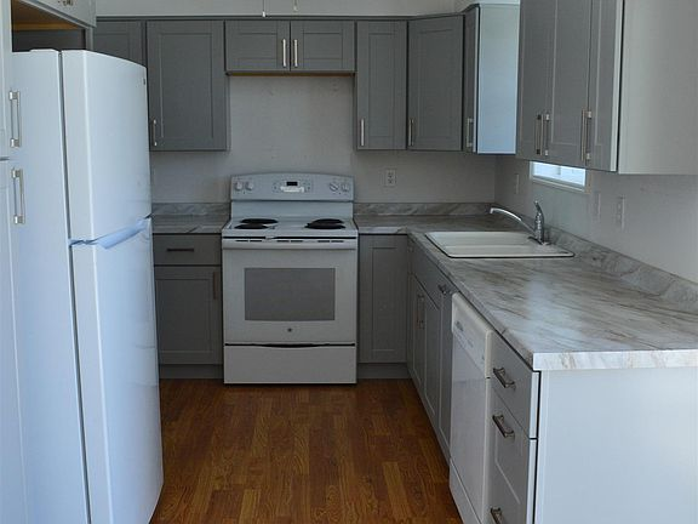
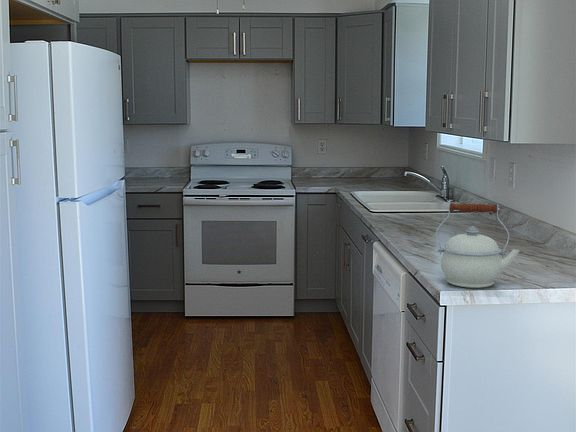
+ kettle [435,202,520,289]
